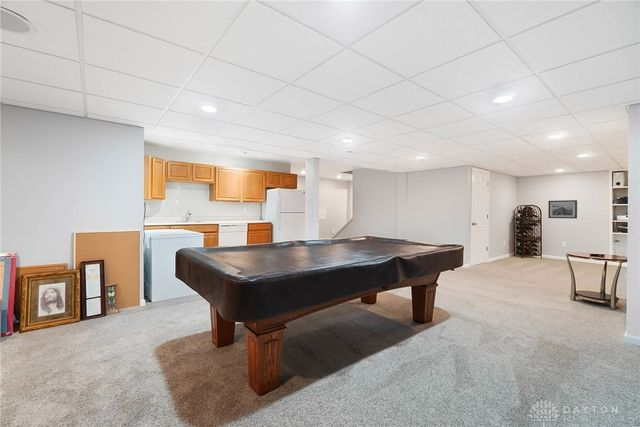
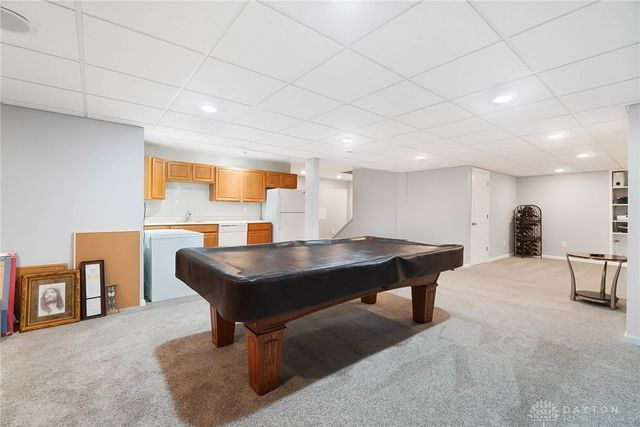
- wall art [547,199,578,219]
